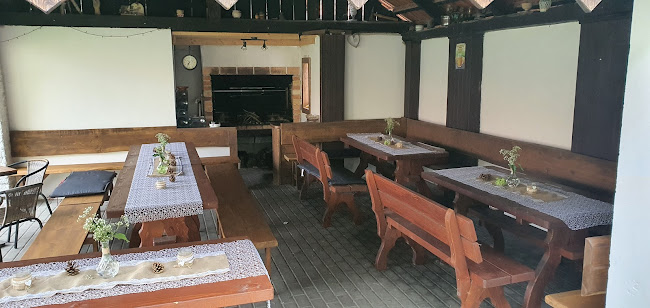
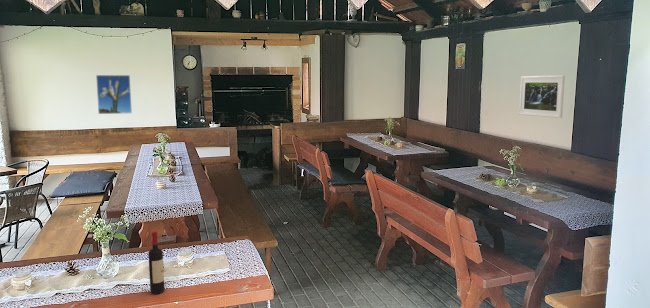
+ wine bottle [147,231,165,295]
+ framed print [518,75,566,119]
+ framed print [95,74,133,115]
